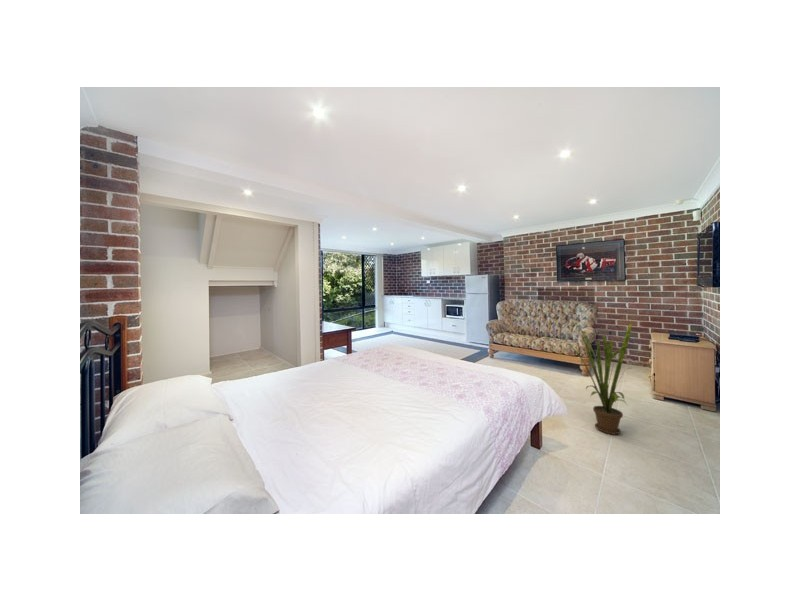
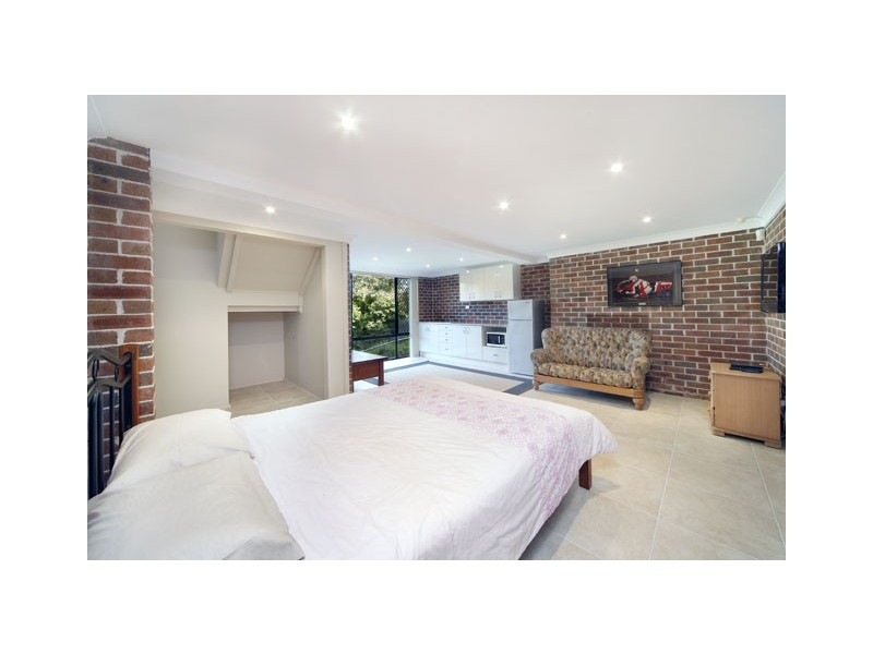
- house plant [565,320,633,436]
